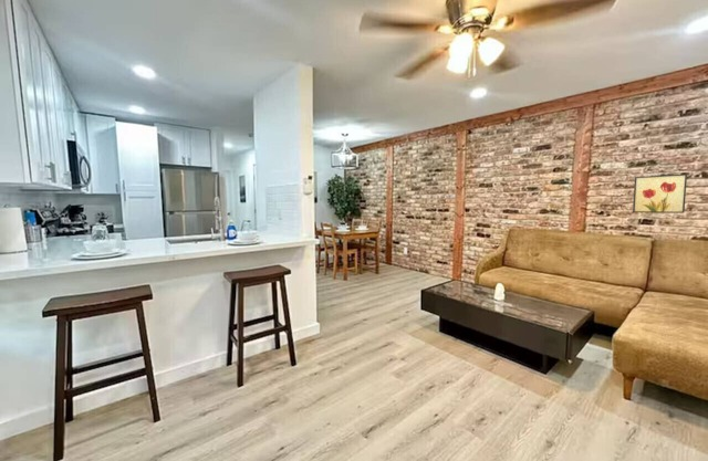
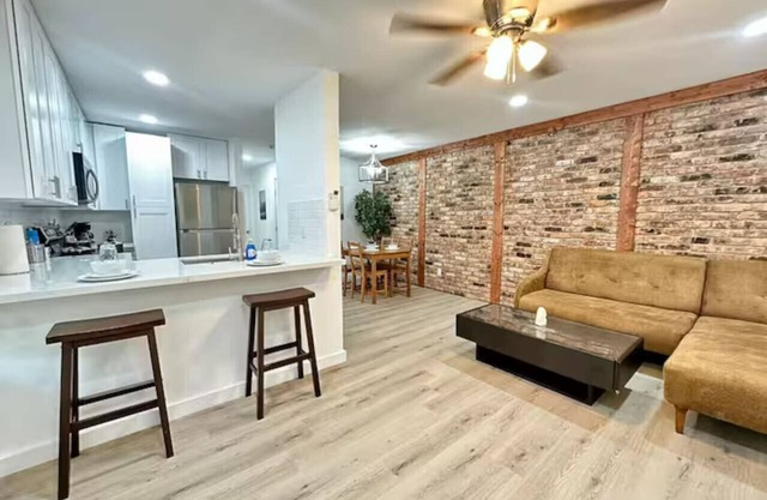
- wall art [632,172,688,214]
